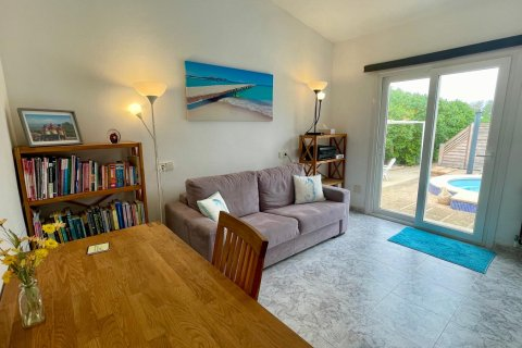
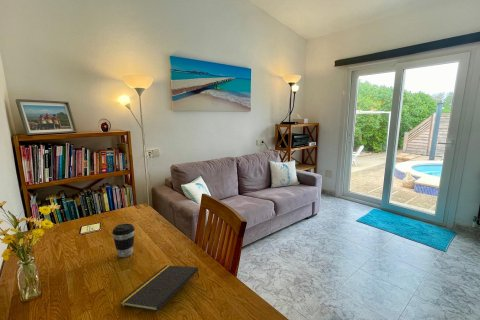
+ notepad [119,264,200,312]
+ coffee cup [111,223,136,258]
